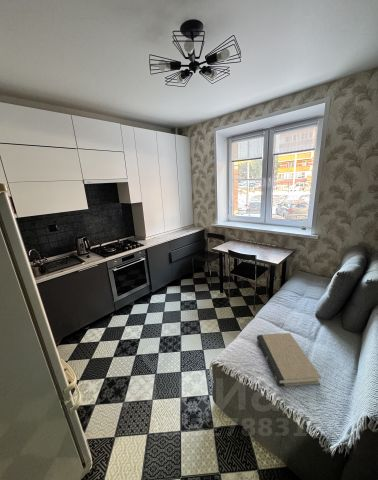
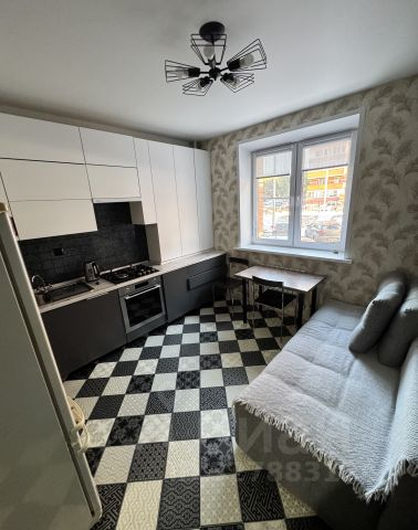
- book [256,332,322,387]
